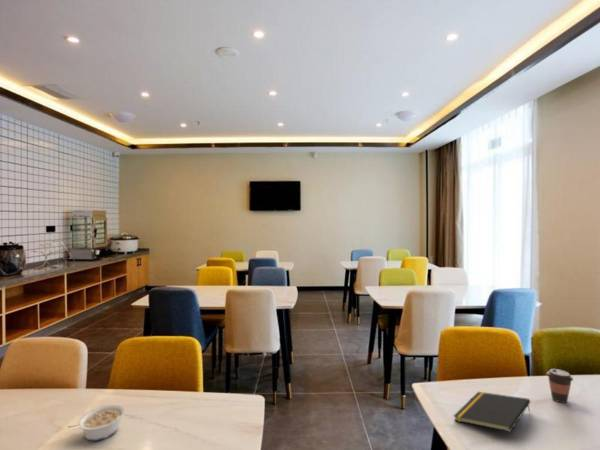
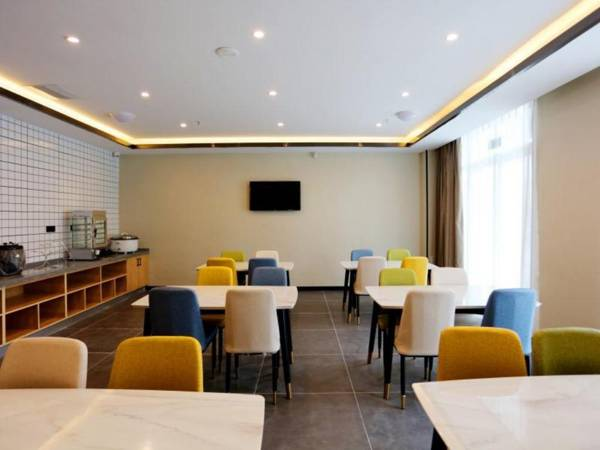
- notepad [453,391,531,433]
- legume [67,403,127,442]
- coffee cup [546,368,574,404]
